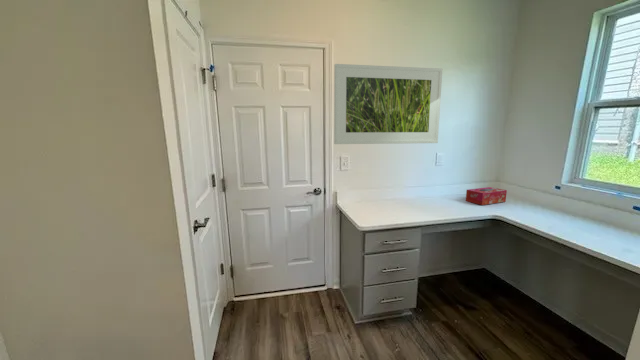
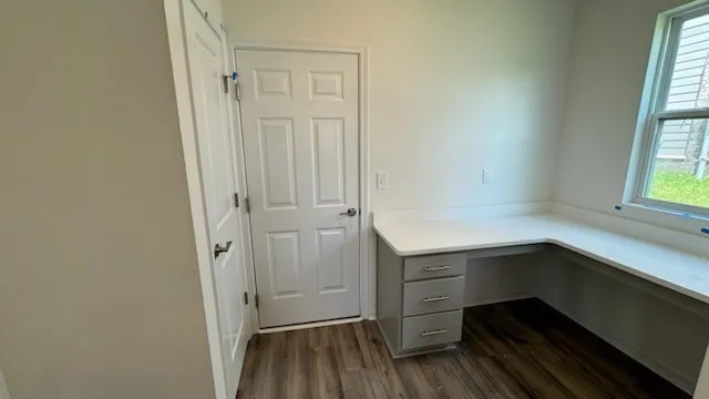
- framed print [333,63,443,145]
- tissue box [465,186,508,206]
